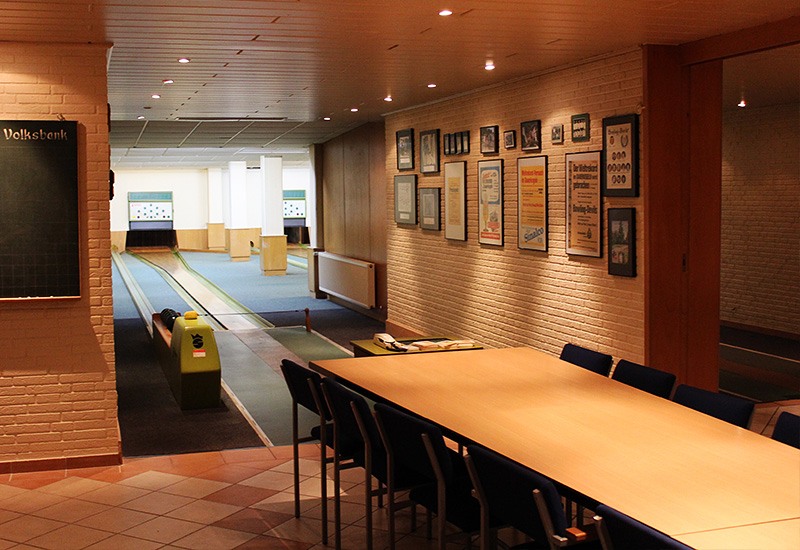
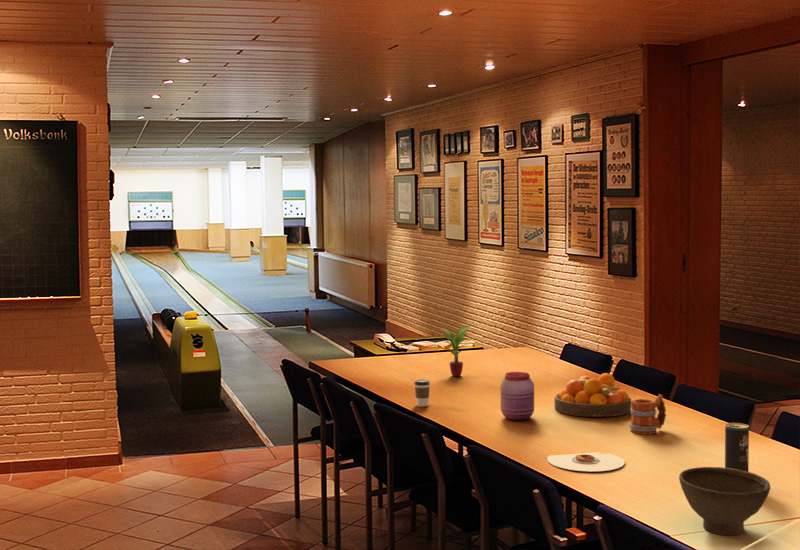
+ potted plant [439,325,472,377]
+ plate [546,451,625,472]
+ bowl [678,466,771,536]
+ jar [499,371,535,421]
+ fruit bowl [553,372,632,418]
+ coffee cup [413,378,431,408]
+ mug [629,393,667,436]
+ beverage can [724,422,750,472]
